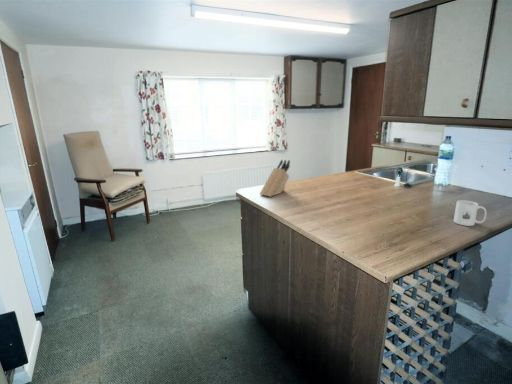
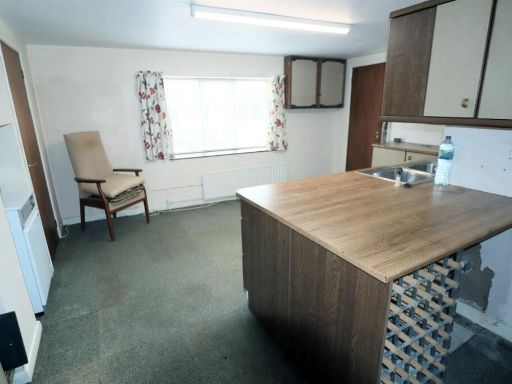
- mug [453,199,488,227]
- knife block [259,159,291,198]
